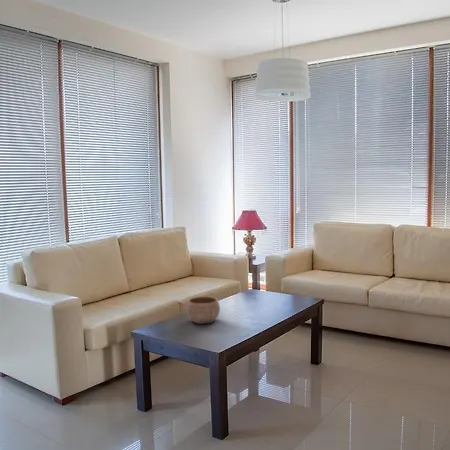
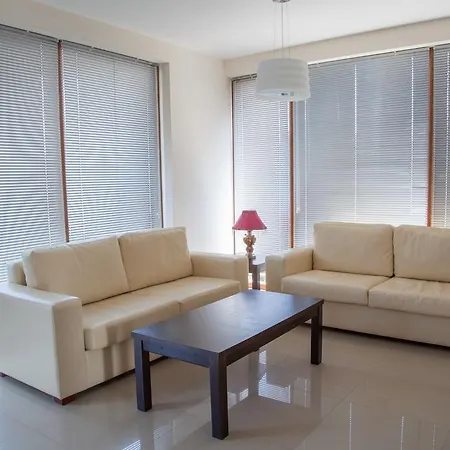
- bowl [186,296,221,325]
